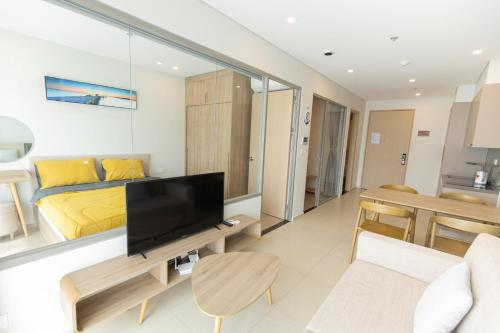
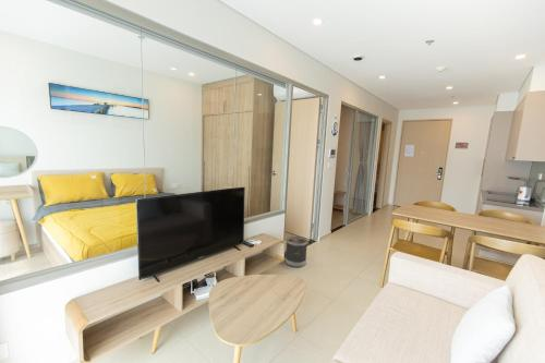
+ wastebasket [284,235,308,268]
